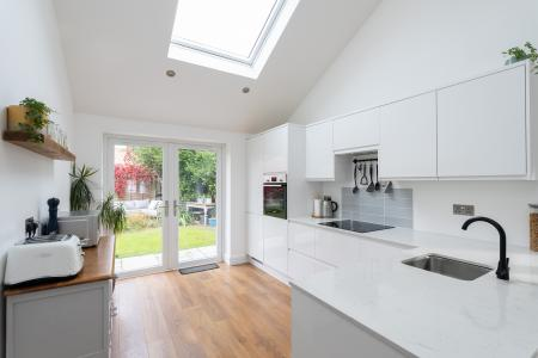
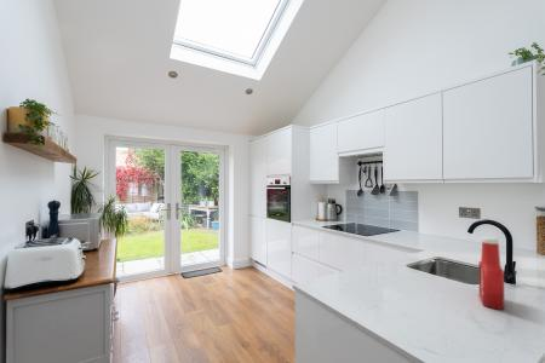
+ soap bottle [477,236,506,311]
